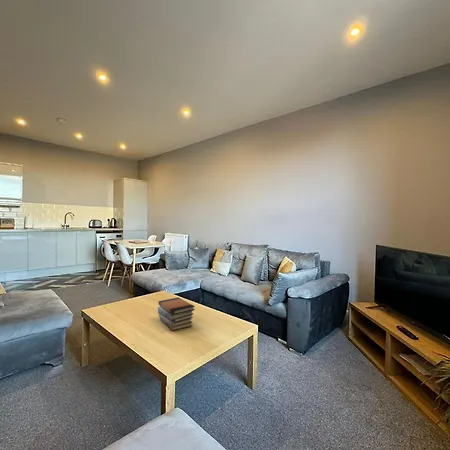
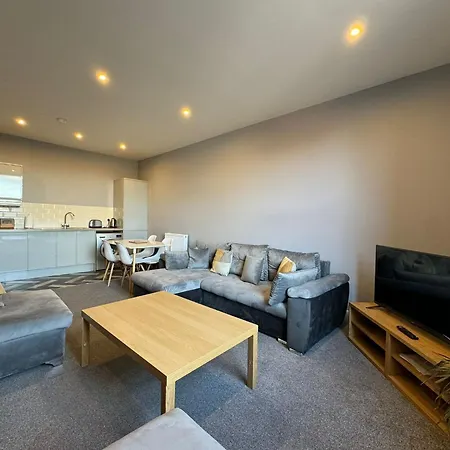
- book stack [157,297,196,332]
